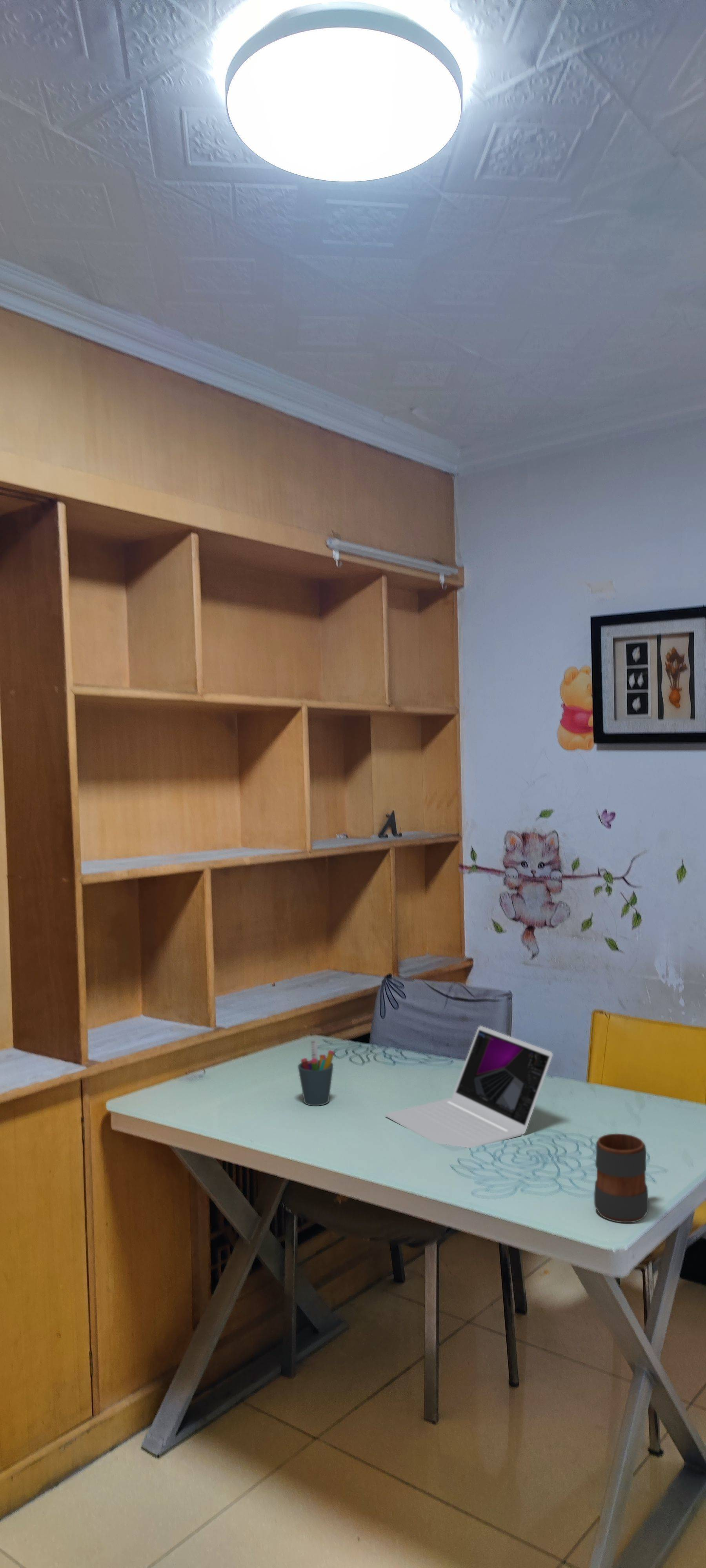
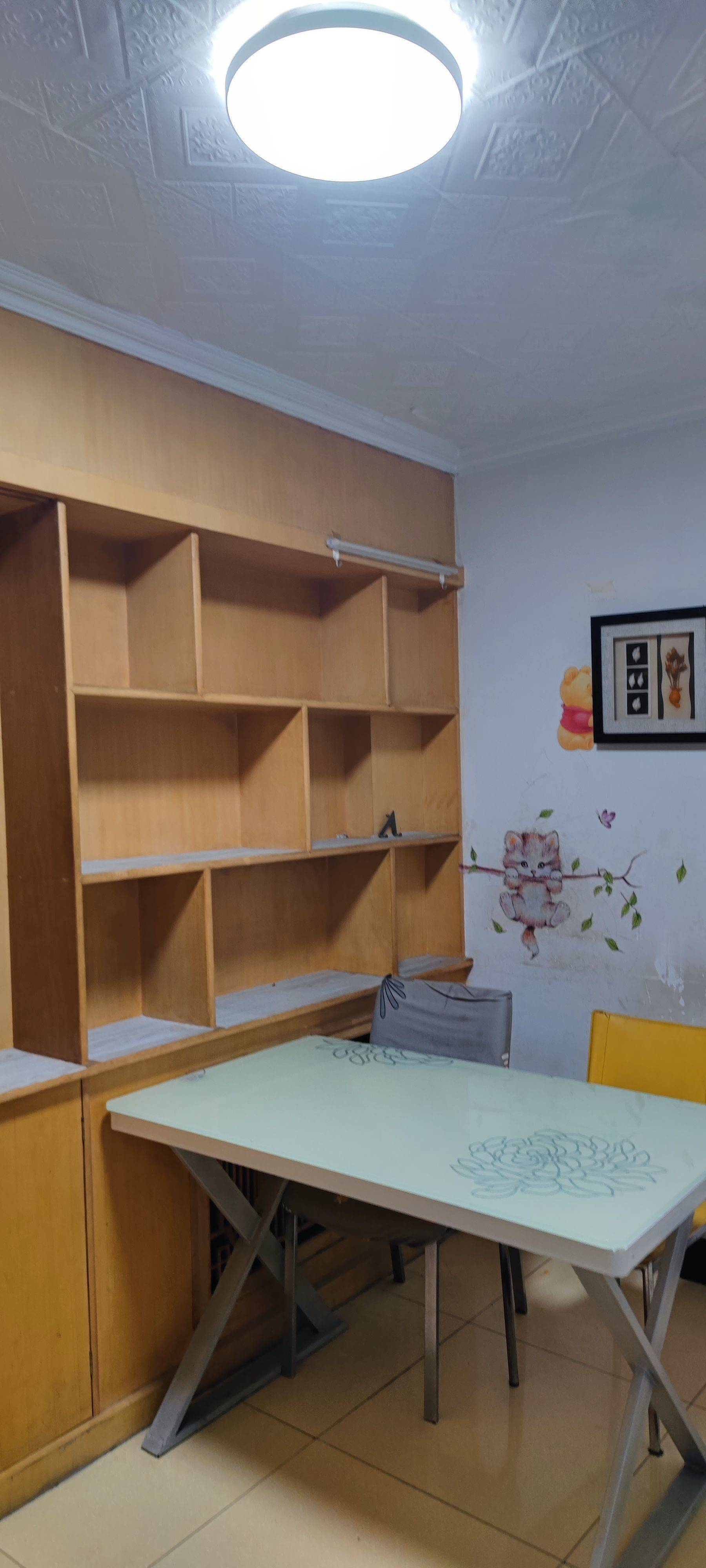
- laptop [385,1025,553,1149]
- mug [594,1133,649,1223]
- pen holder [297,1040,335,1106]
